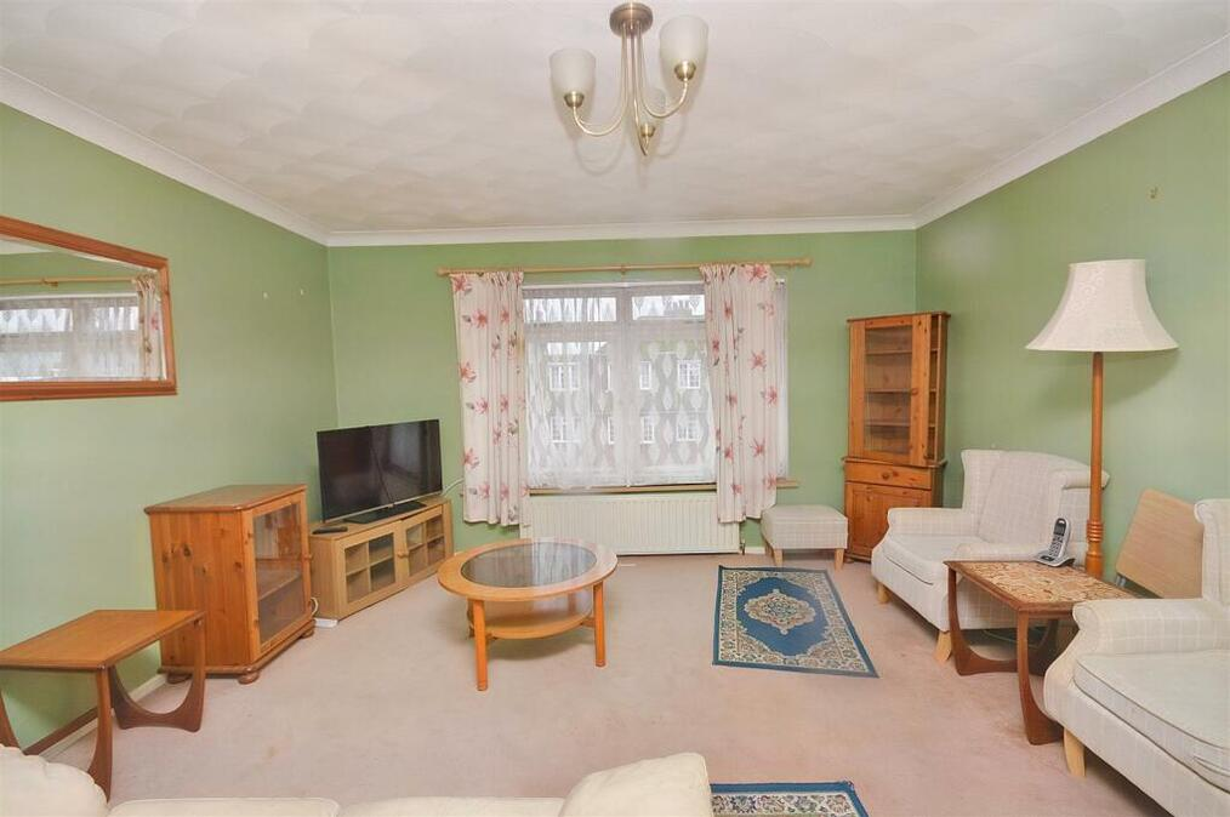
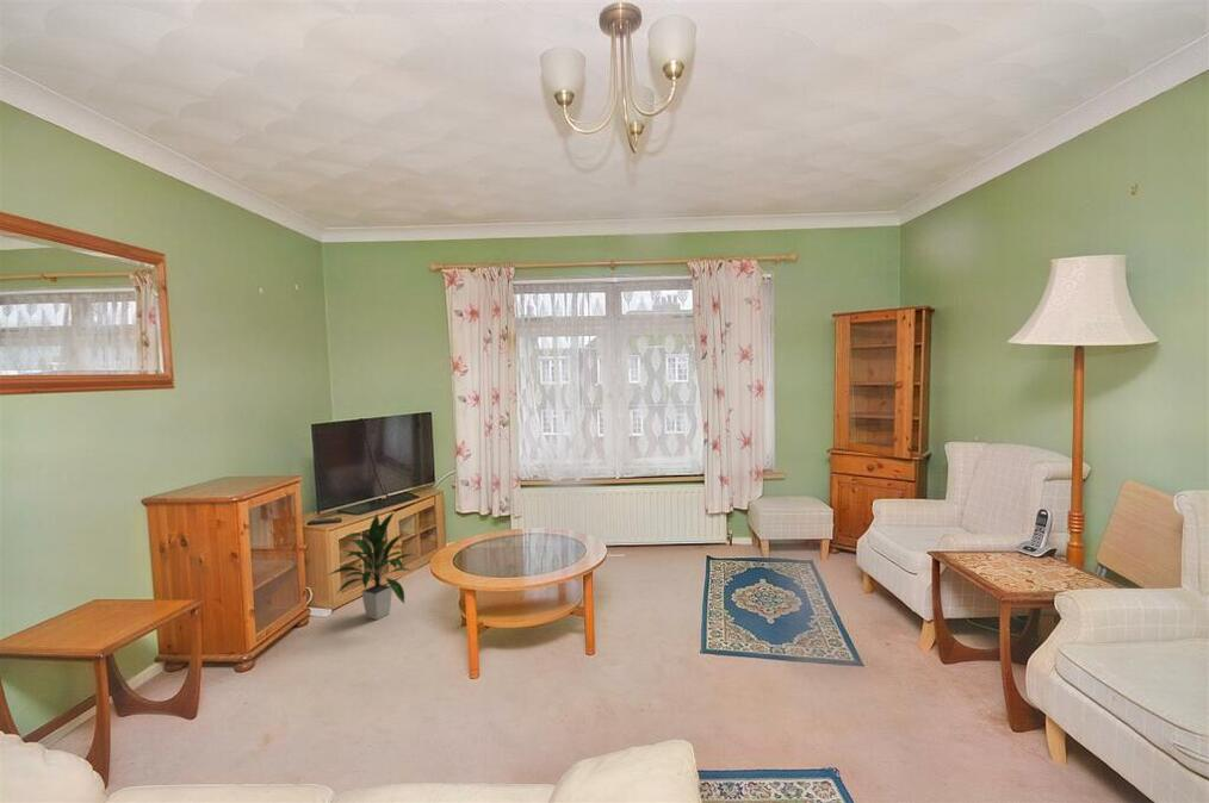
+ indoor plant [327,510,414,621]
